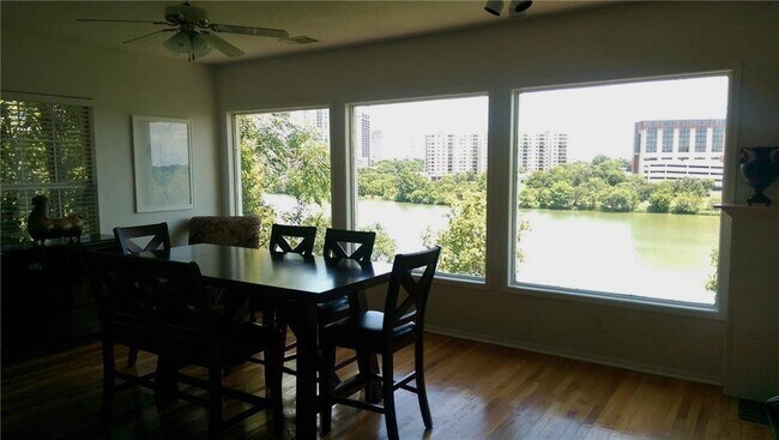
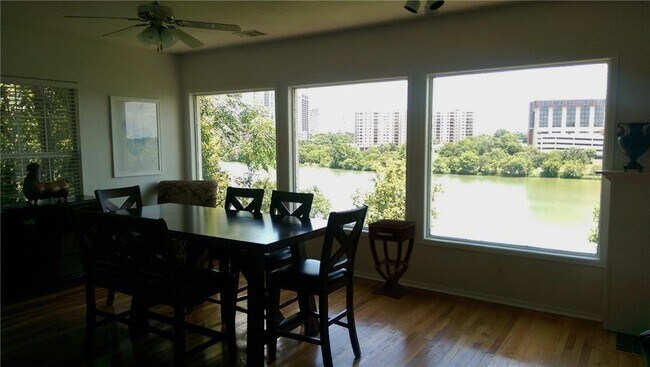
+ side table [367,218,417,299]
